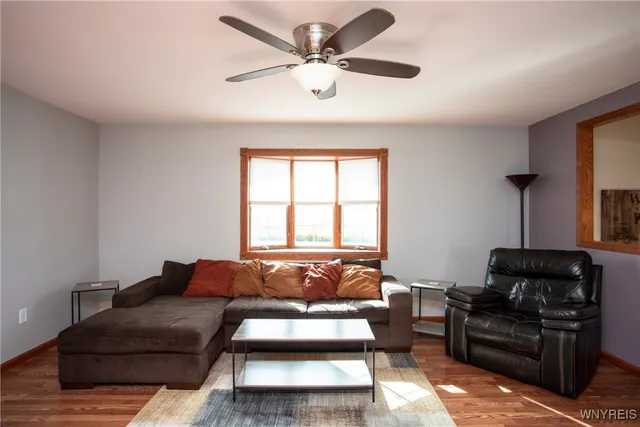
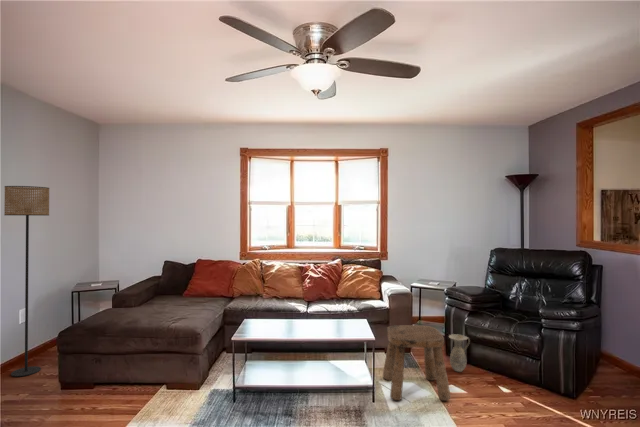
+ stool [382,324,452,401]
+ floor lamp [3,185,50,378]
+ ceramic jug [448,333,471,373]
